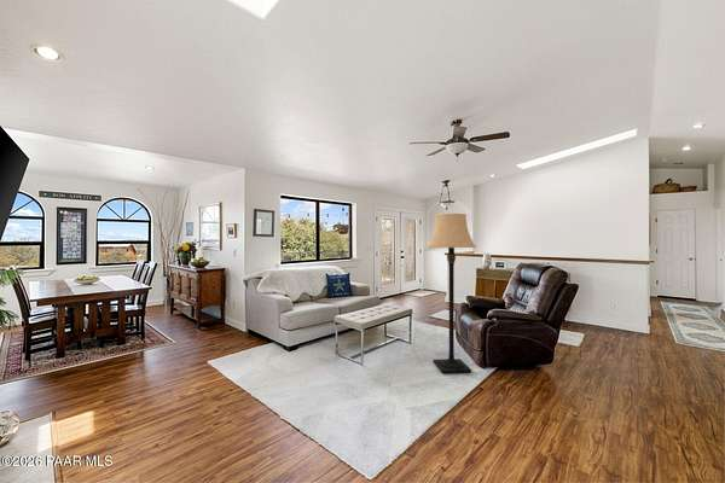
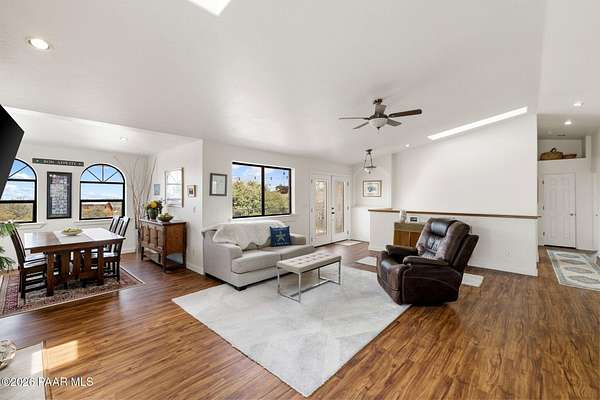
- lamp [425,213,477,374]
